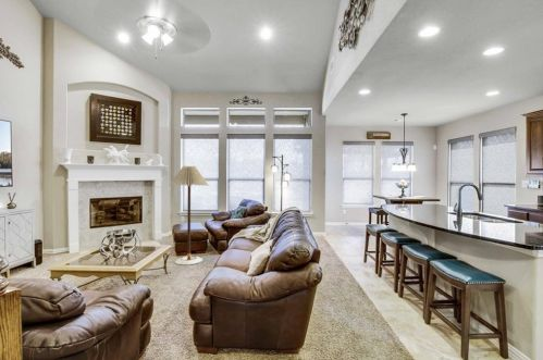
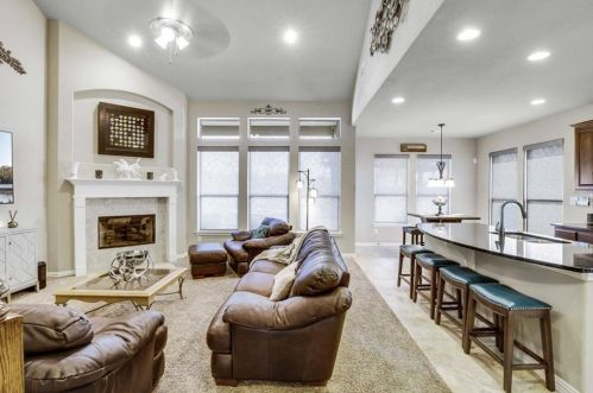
- floor lamp [169,165,210,265]
